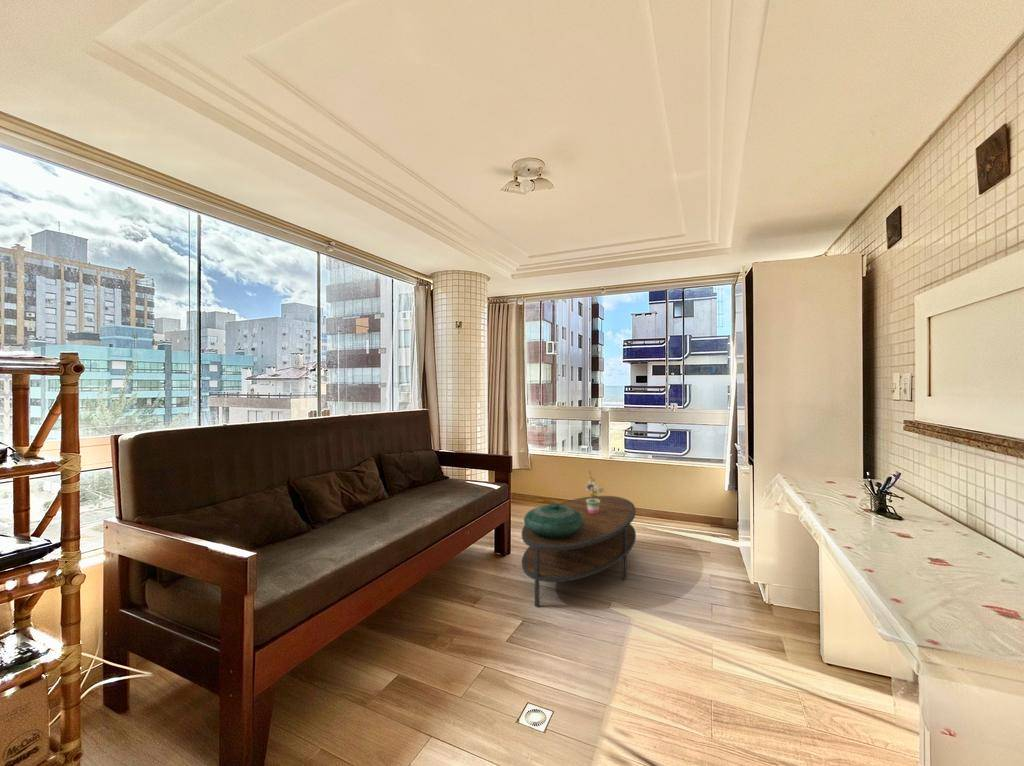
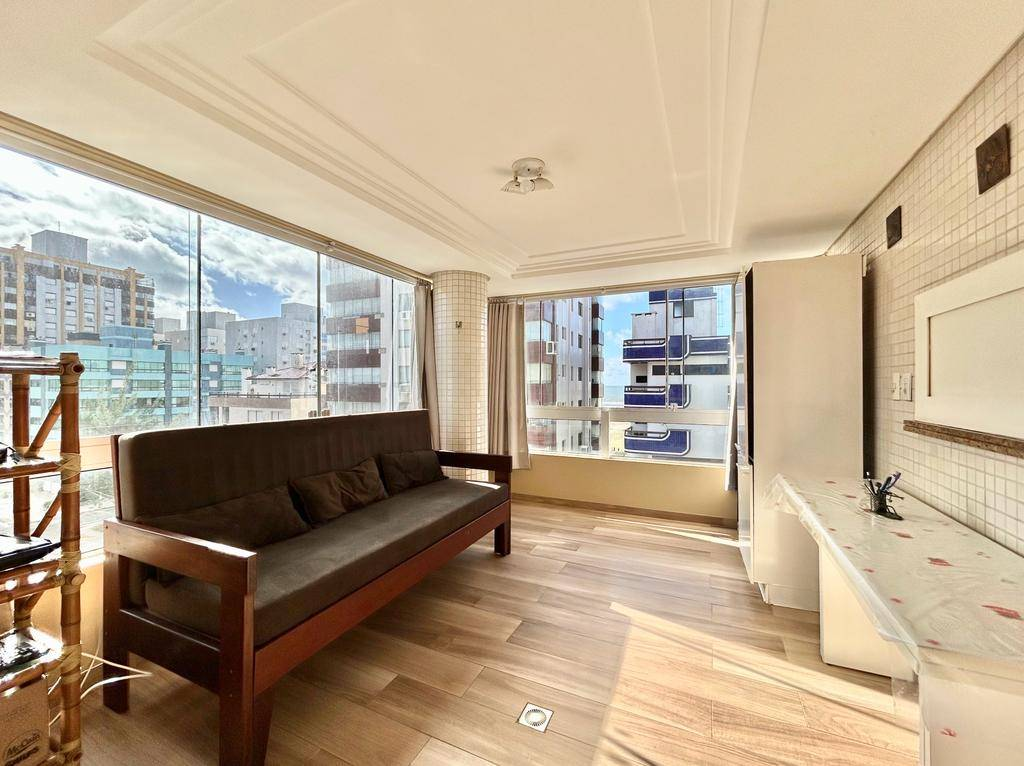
- coffee table [521,495,637,608]
- potted plant [584,470,605,513]
- decorative bowl [523,502,584,538]
